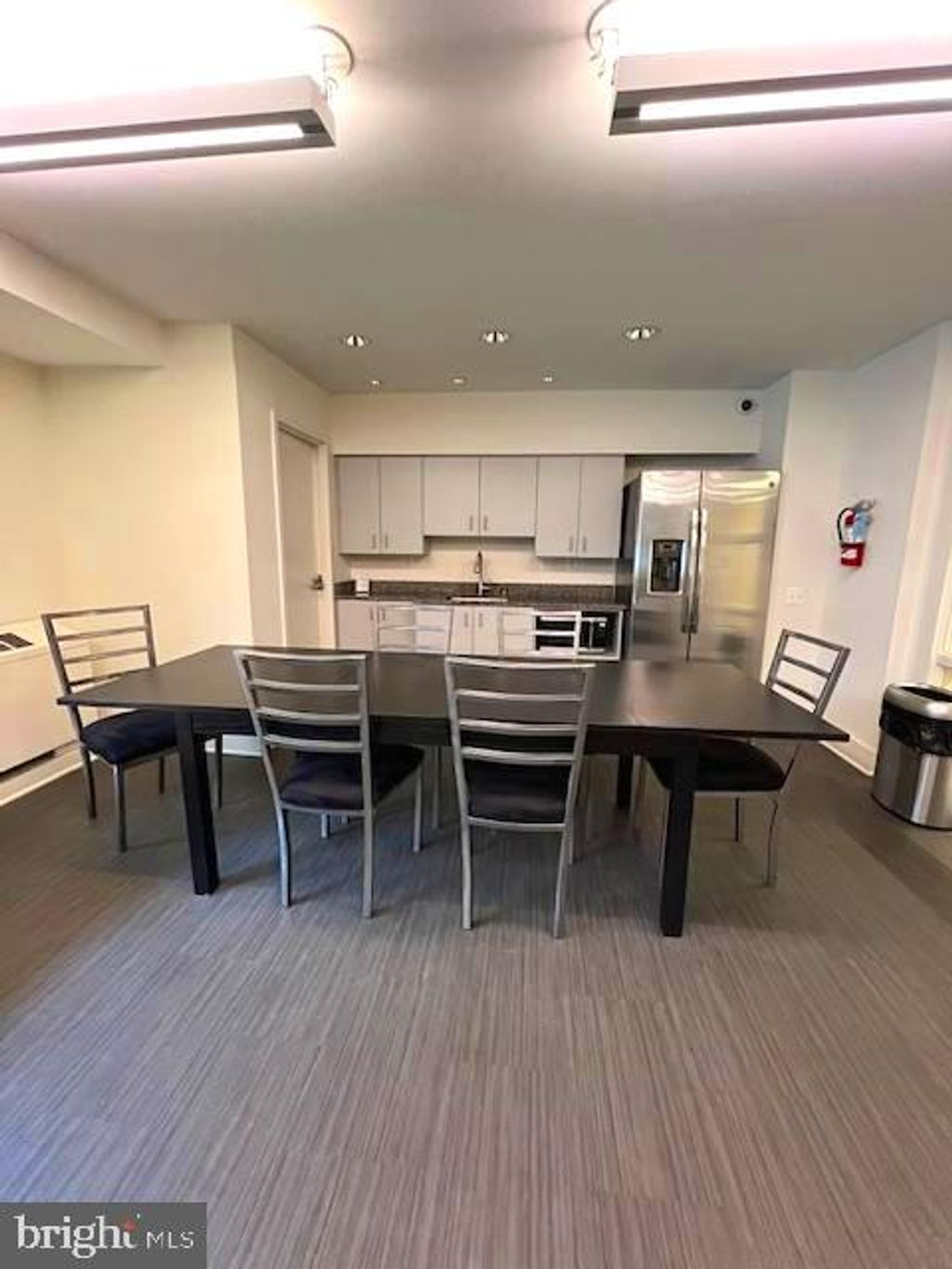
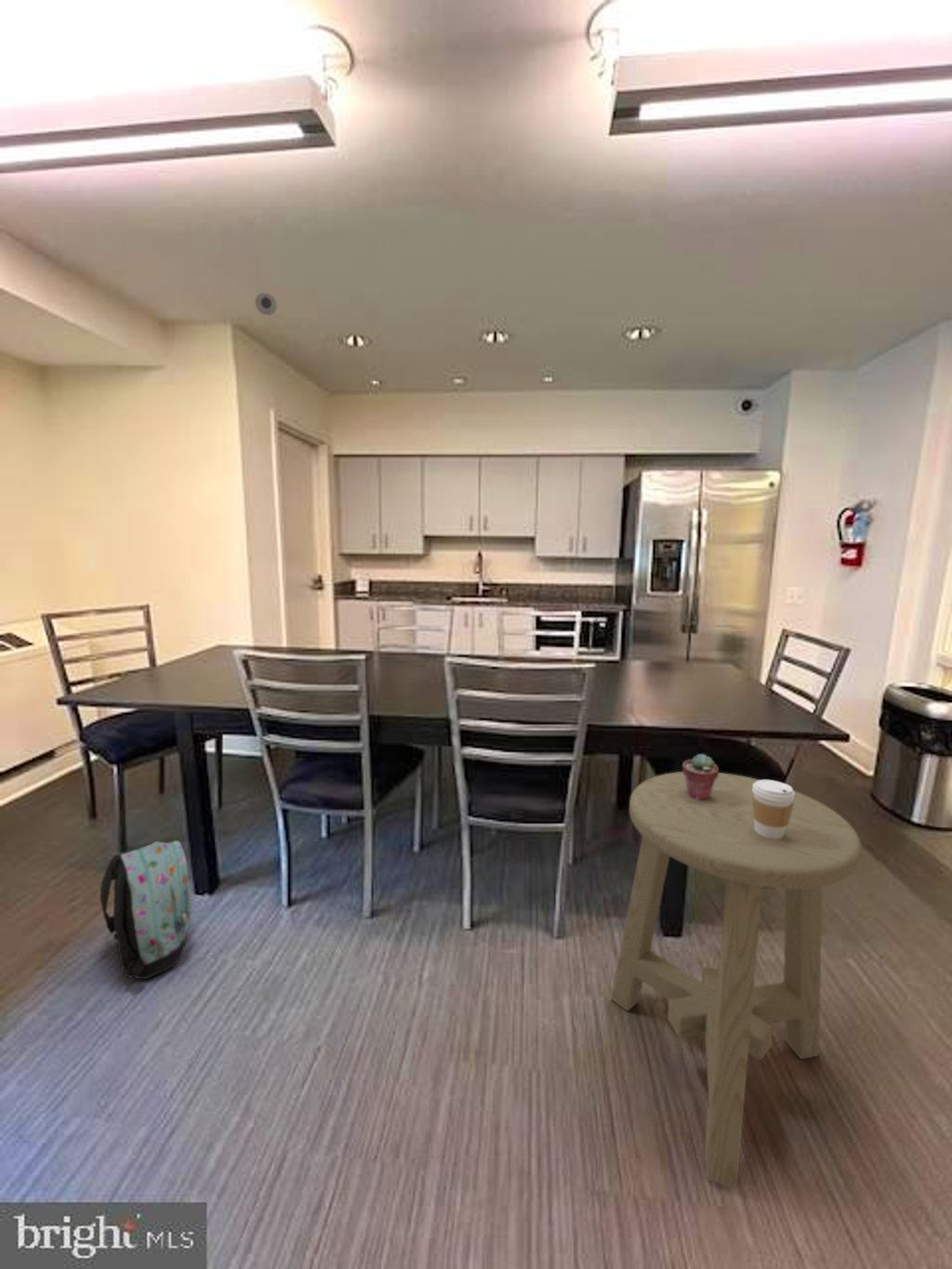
+ coffee cup [752,779,795,839]
+ smoke detector [255,292,278,316]
+ potted succulent [681,753,720,800]
+ stool [610,771,863,1190]
+ backpack [99,839,192,980]
